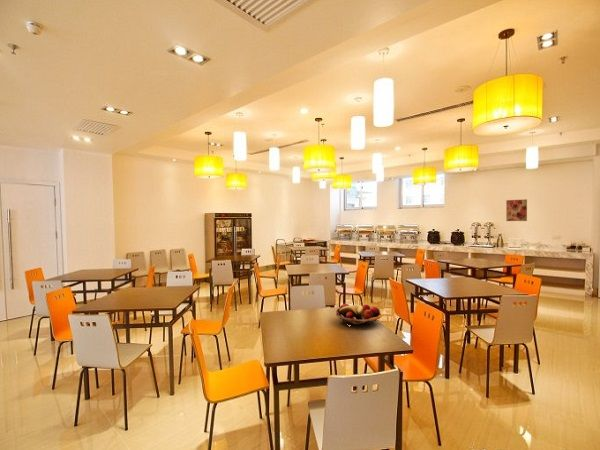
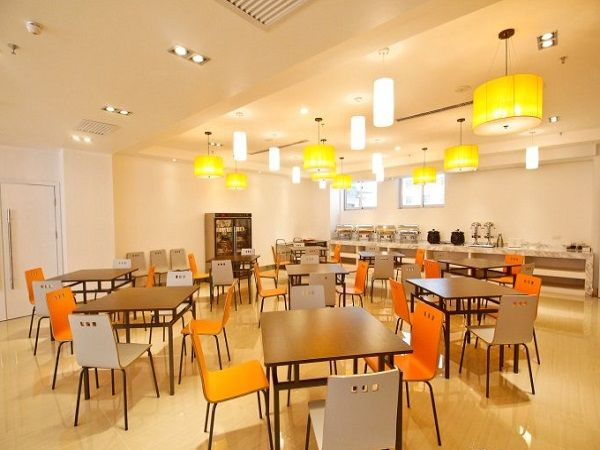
- wall art [505,198,528,222]
- fruit basket [335,303,383,327]
